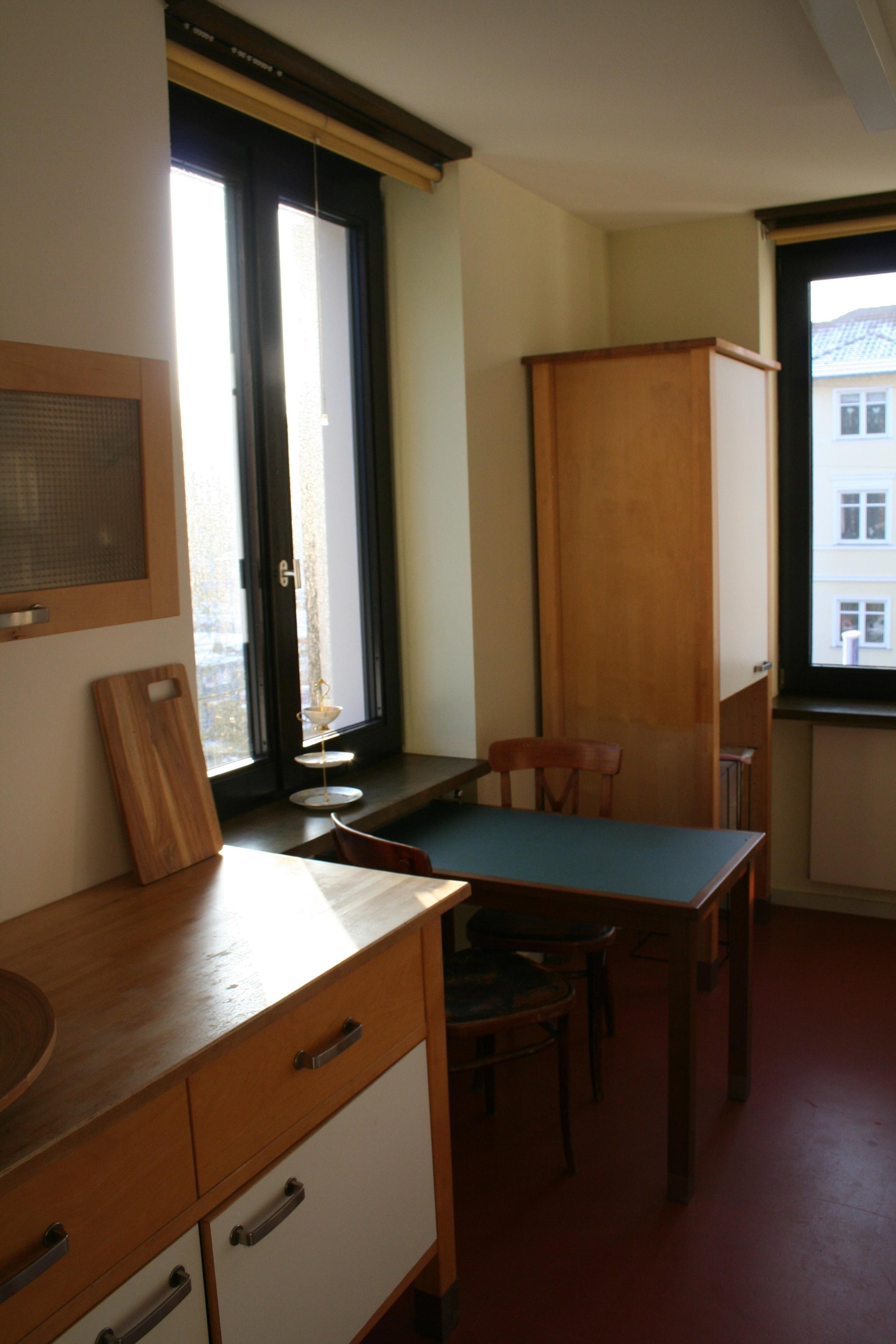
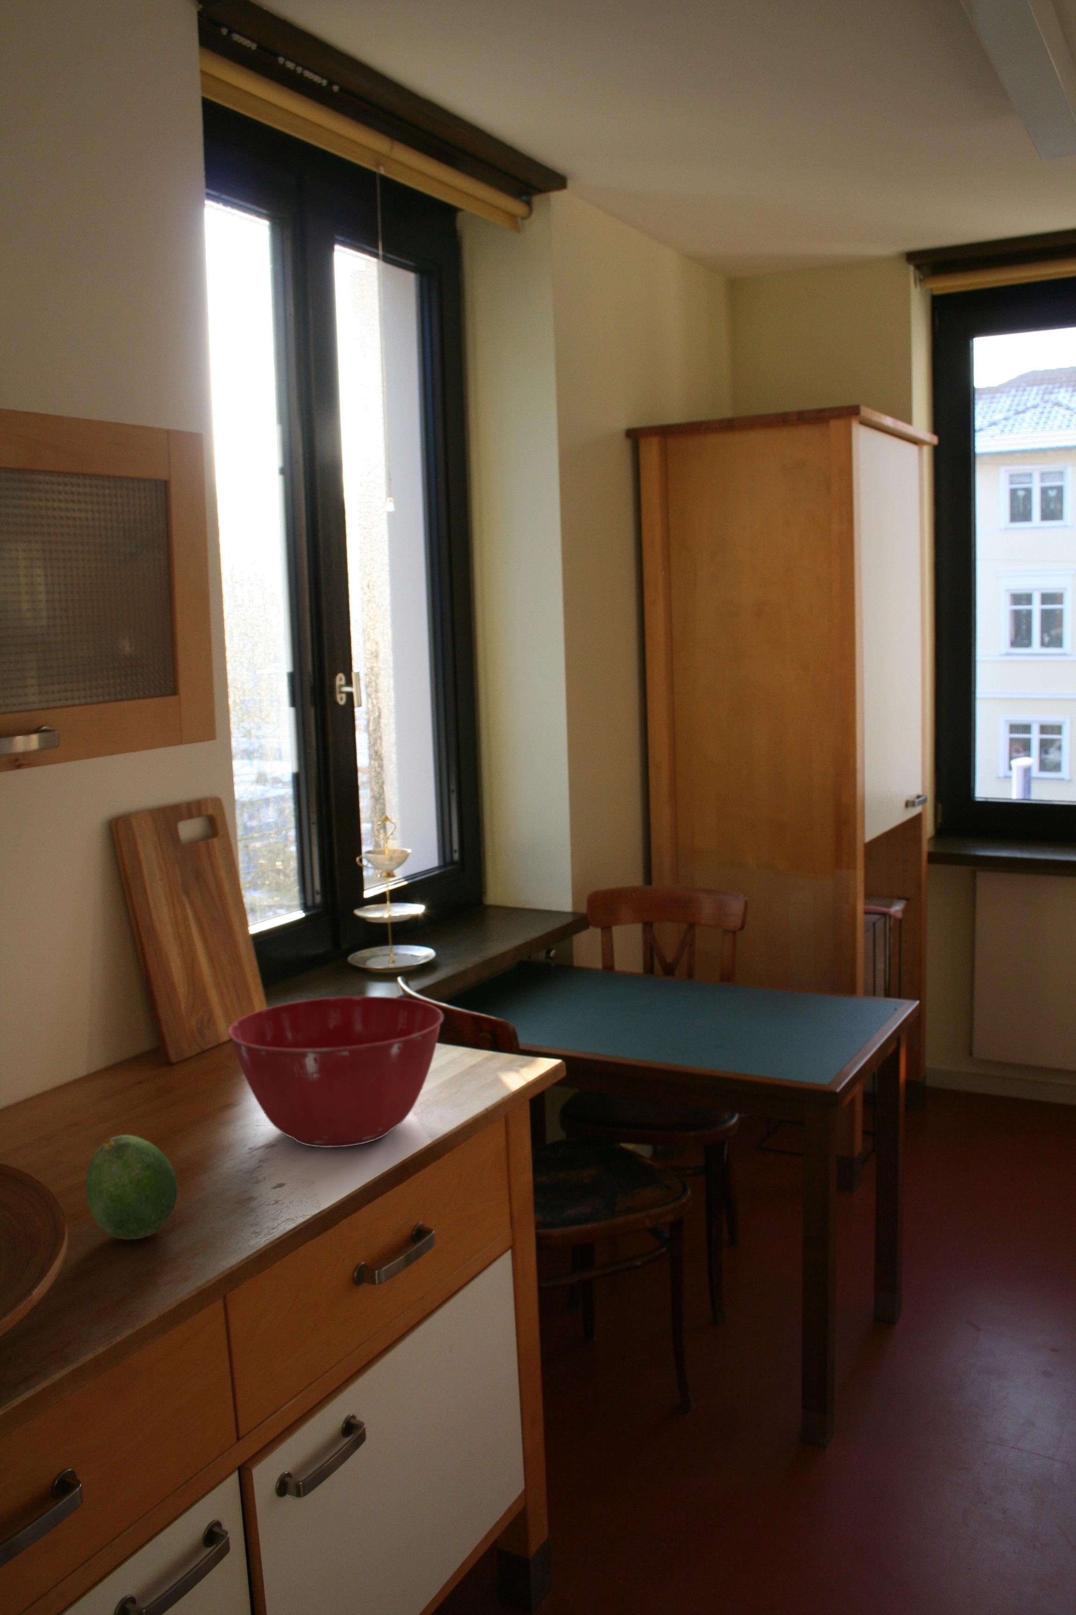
+ mixing bowl [227,996,444,1148]
+ fruit [85,1134,178,1240]
